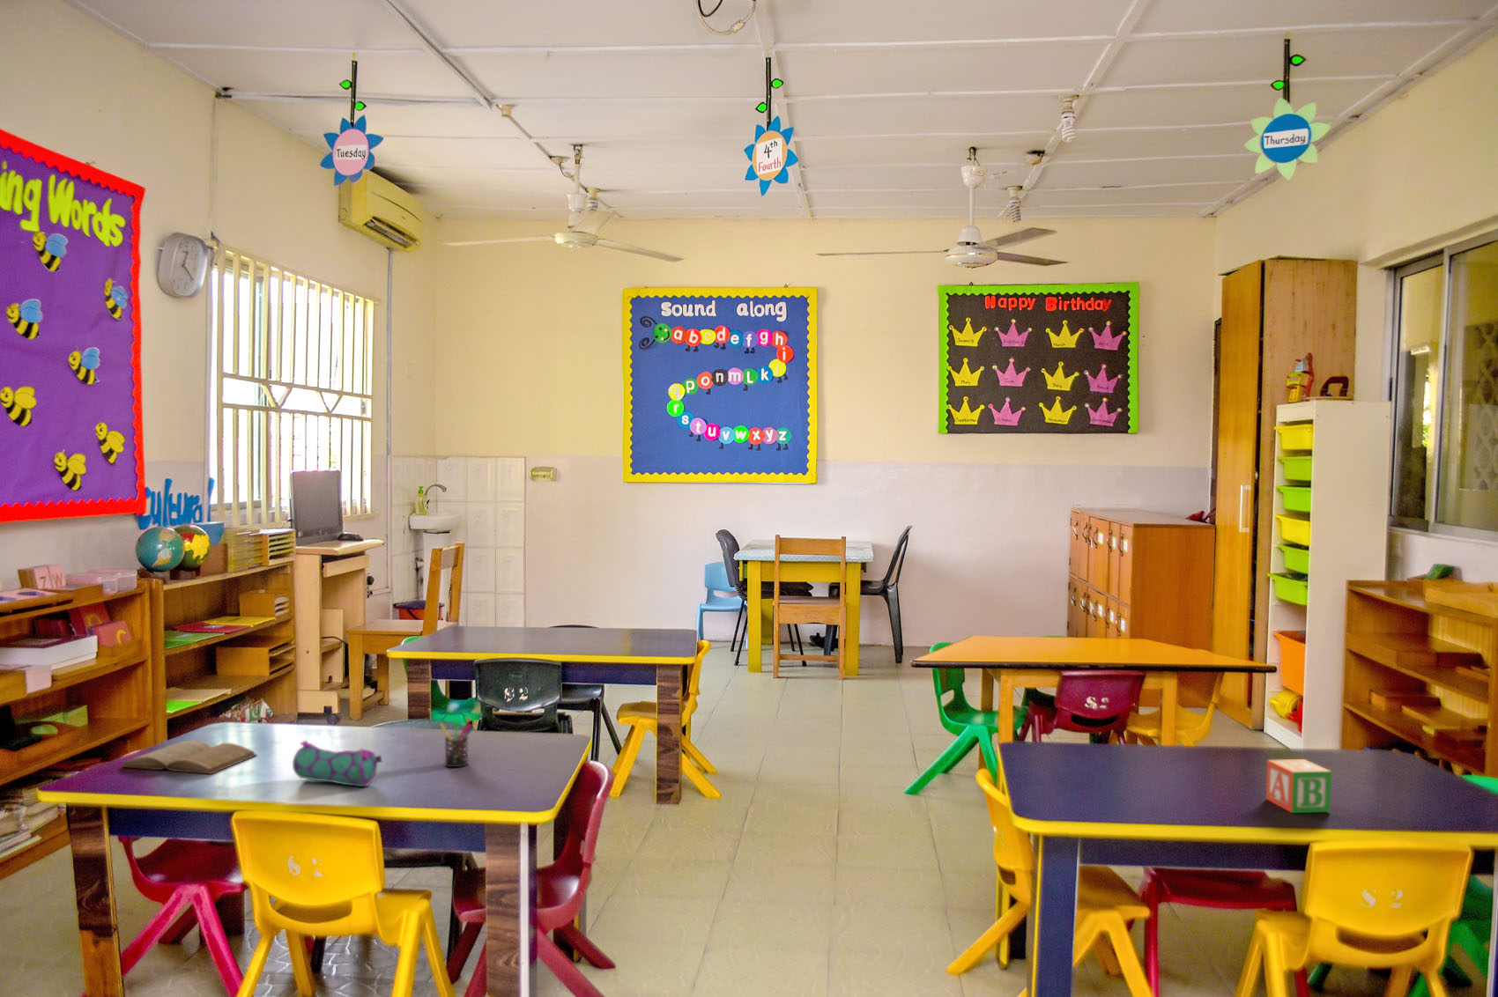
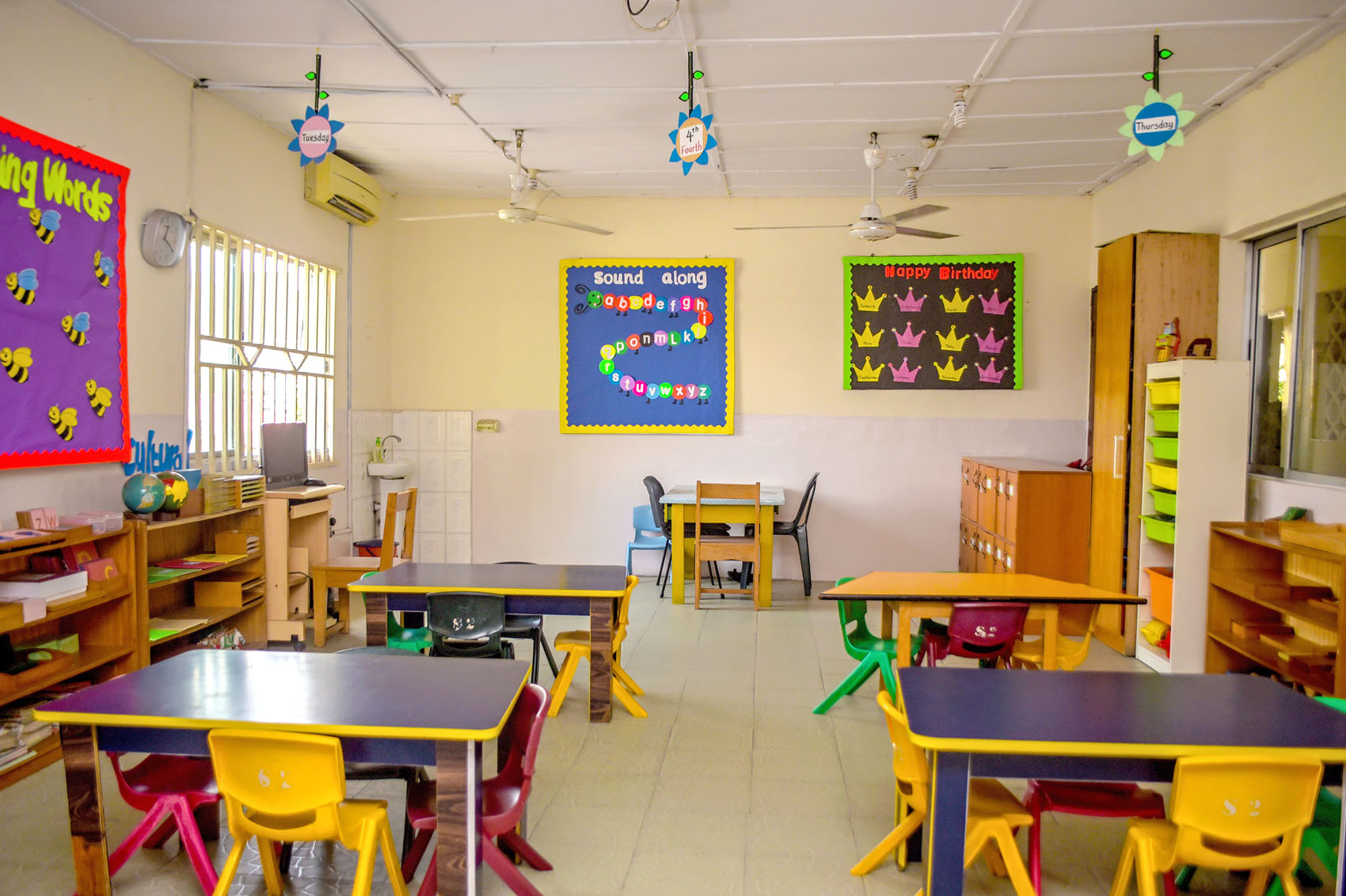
- alphabet block [1265,758,1332,813]
- pen holder [438,717,474,768]
- pencil case [292,740,383,788]
- book [119,739,258,776]
